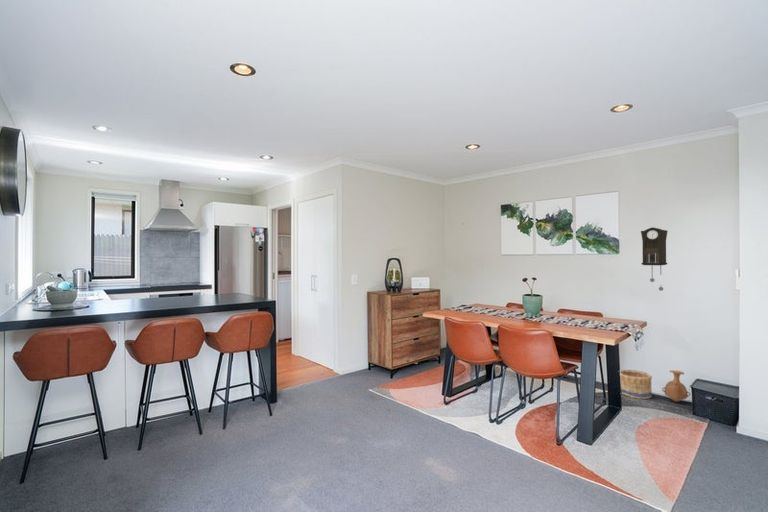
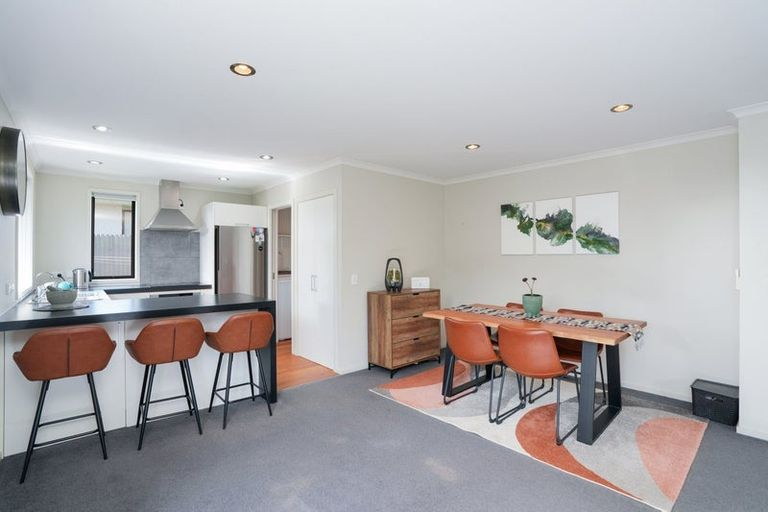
- pendulum clock [640,226,668,292]
- vase [661,369,691,403]
- basket [619,369,653,400]
